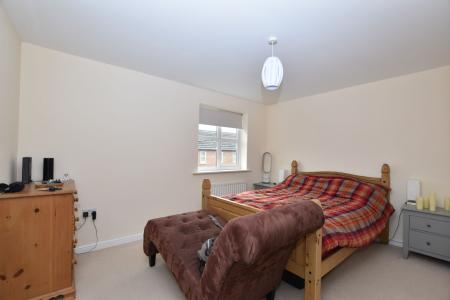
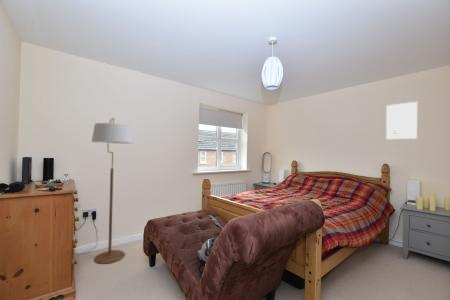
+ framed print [385,101,418,140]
+ floor lamp [91,117,133,265]
